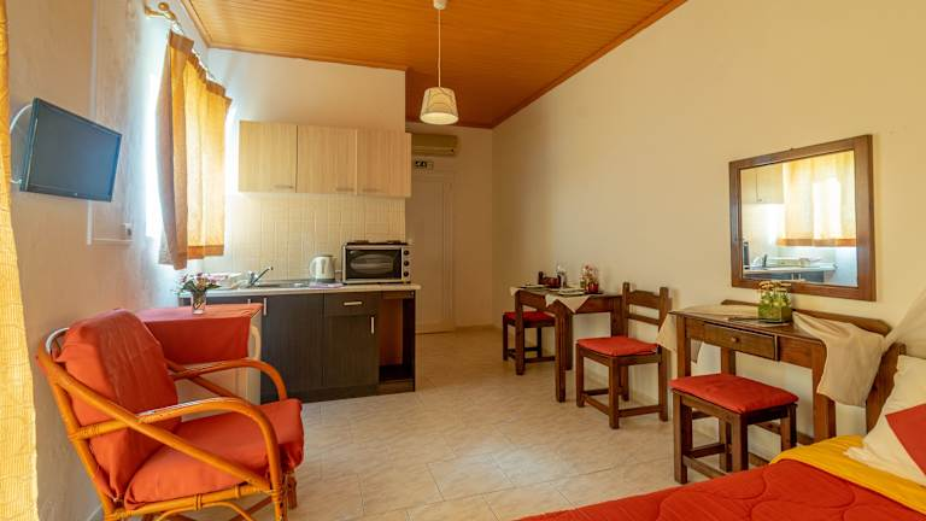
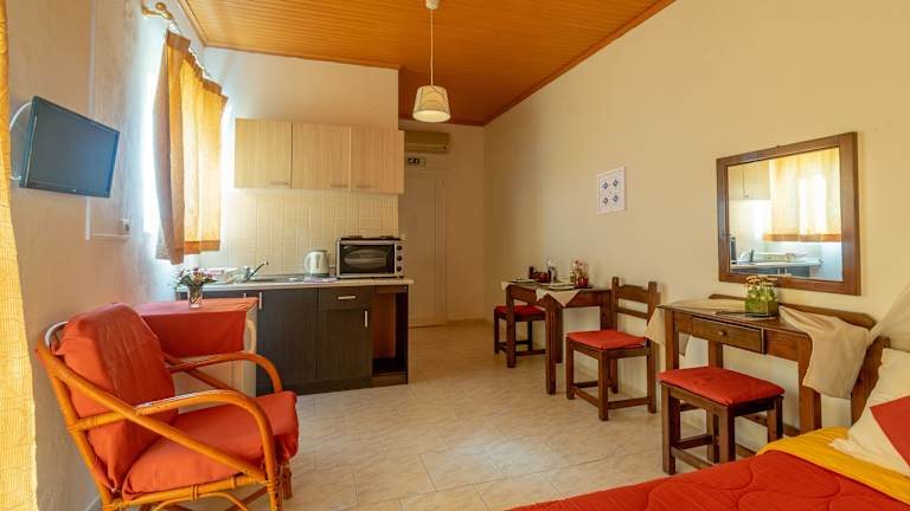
+ wall art [596,166,628,216]
